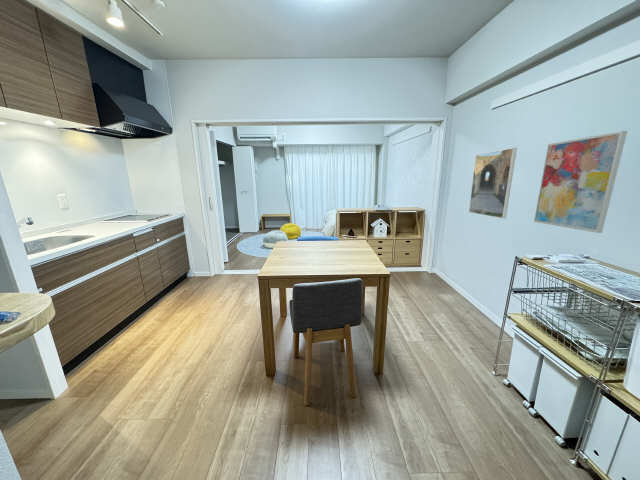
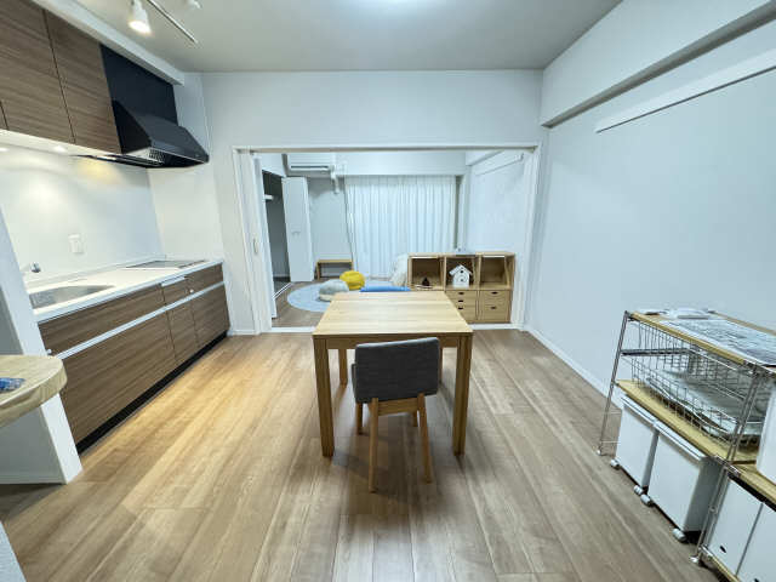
- wall art [533,130,628,234]
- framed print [468,147,518,220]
